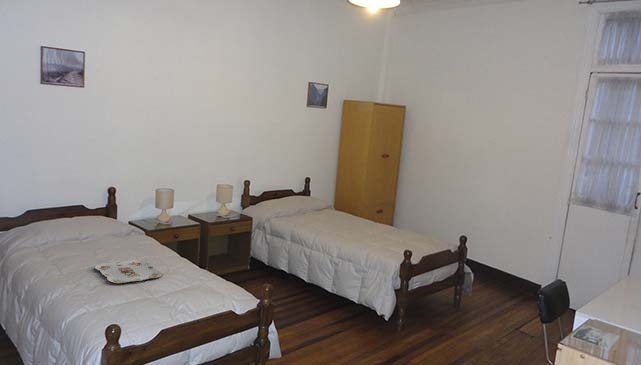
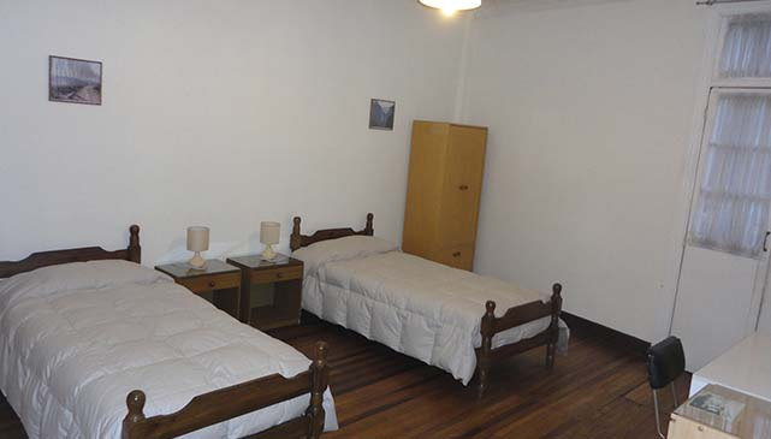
- serving tray [94,259,163,284]
